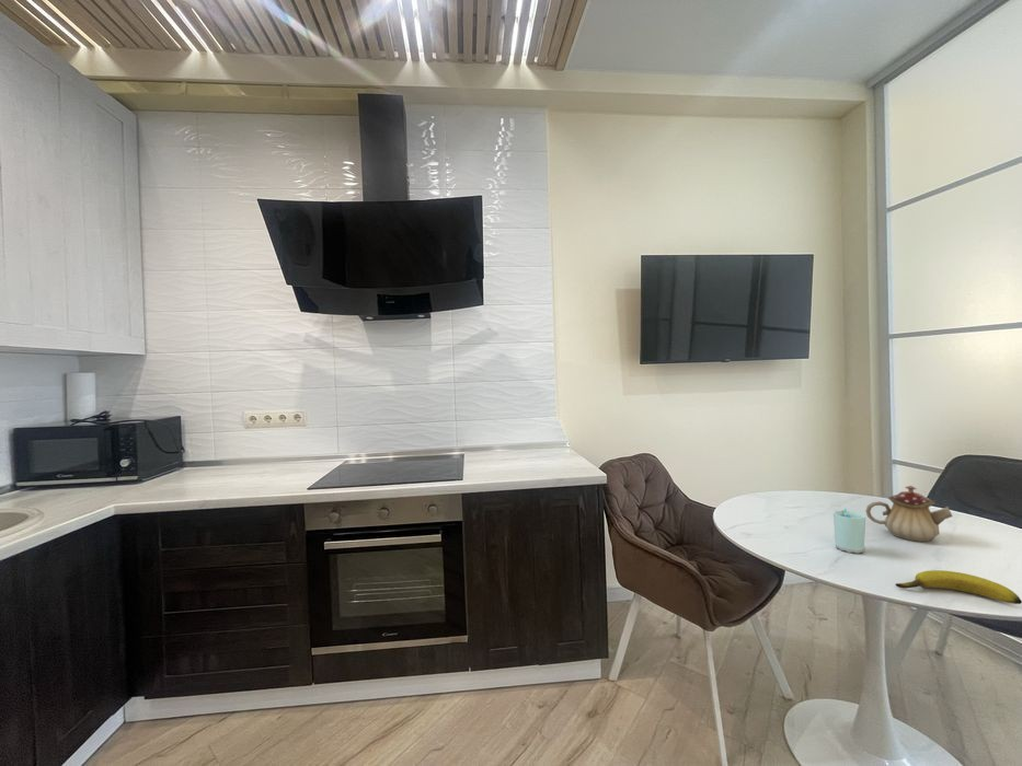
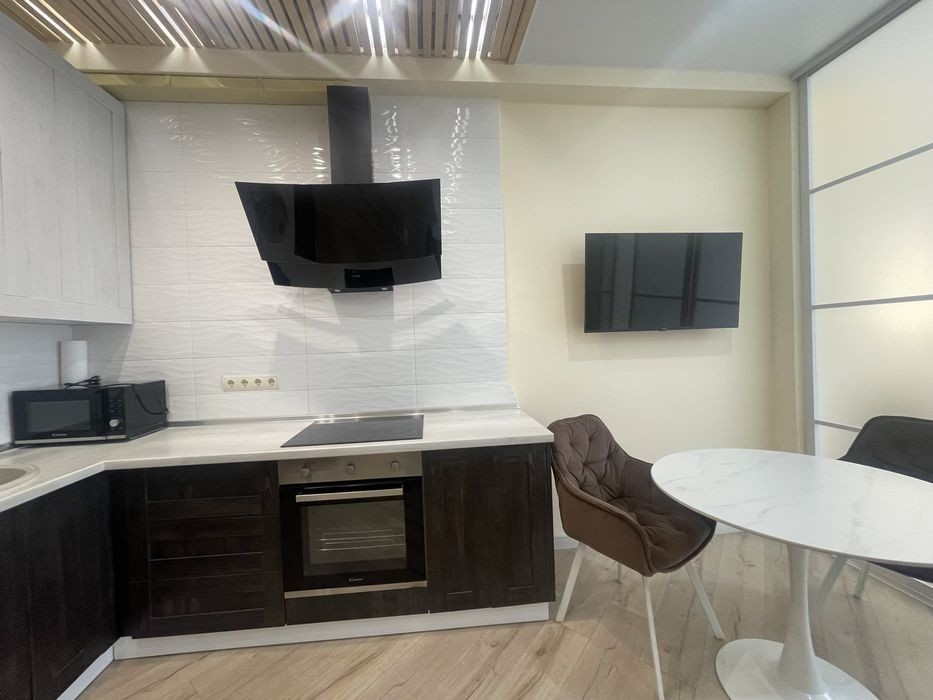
- cup [832,508,866,555]
- teapot [864,485,954,543]
- banana [895,569,1022,605]
